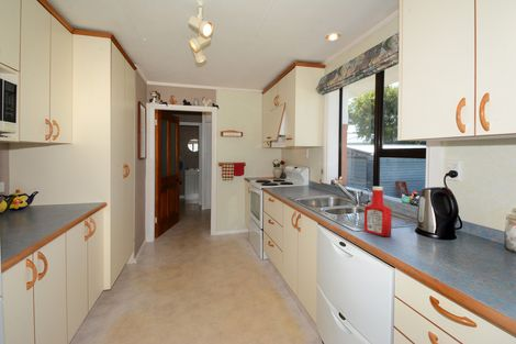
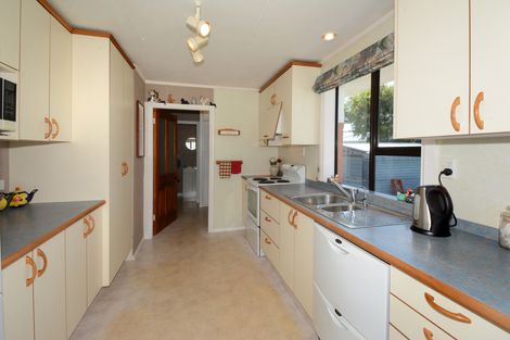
- soap bottle [363,186,393,237]
